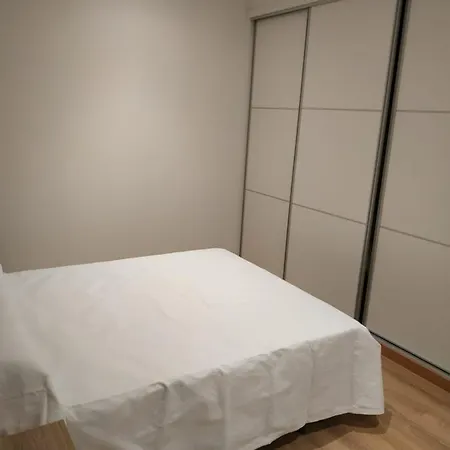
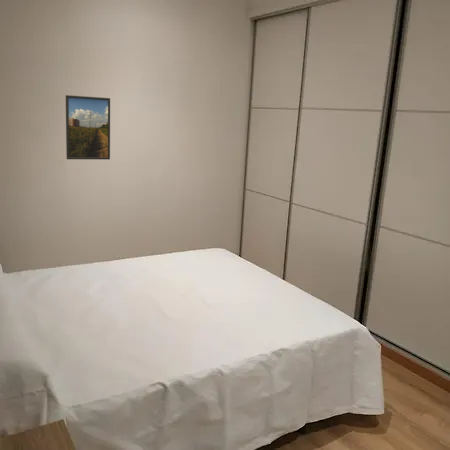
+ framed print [65,94,111,161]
